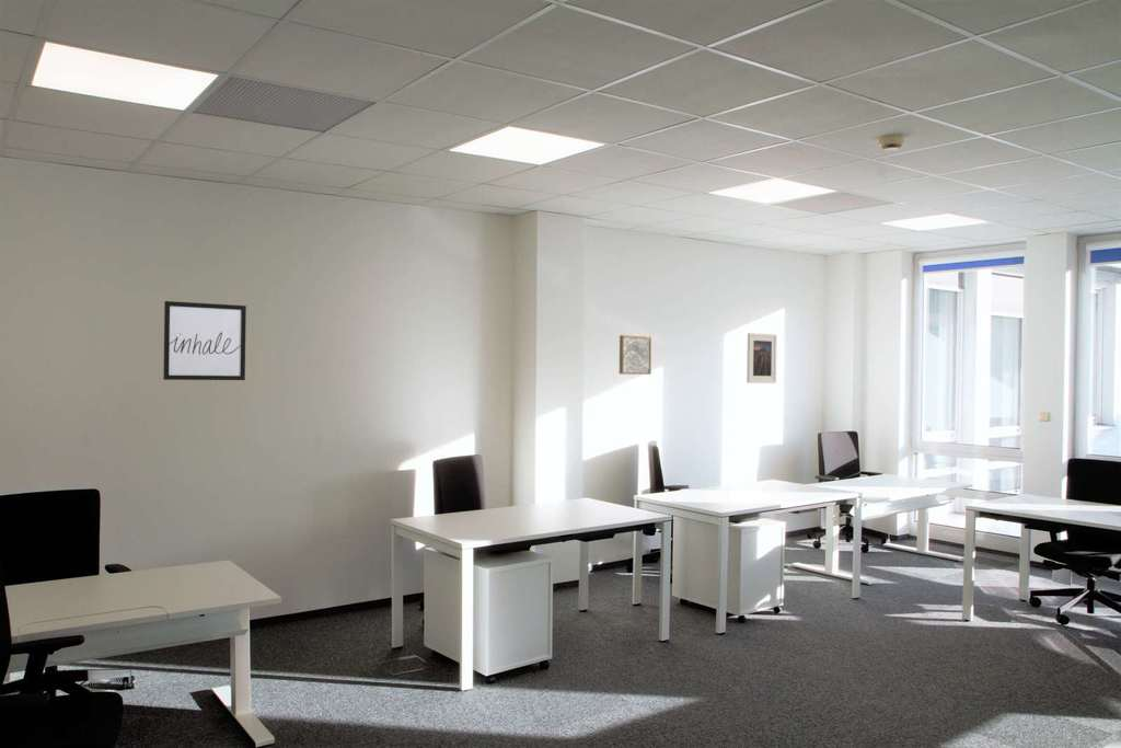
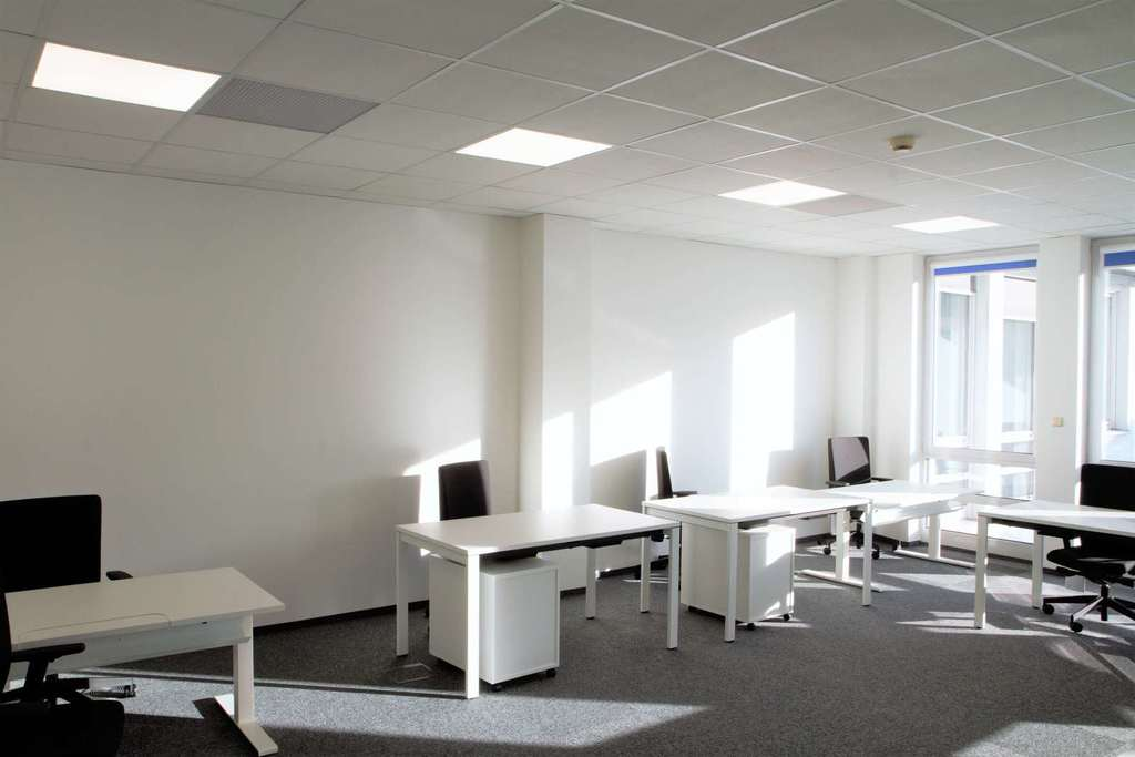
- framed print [746,332,777,384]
- wall art [619,334,652,376]
- wall art [162,300,247,381]
